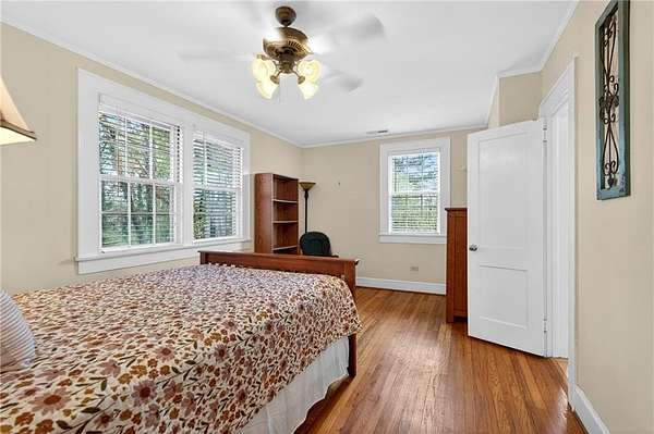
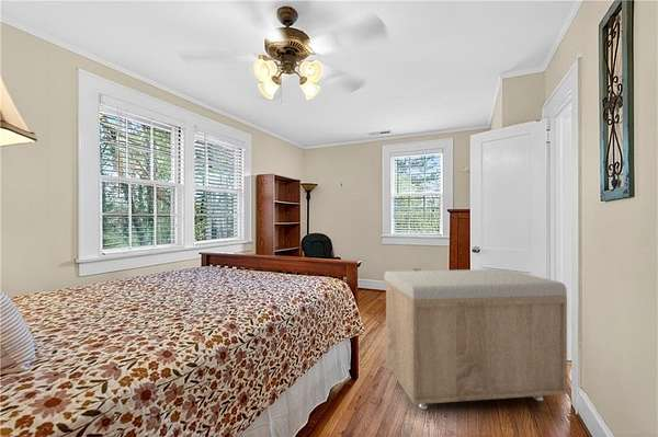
+ storage bench [383,268,568,411]
